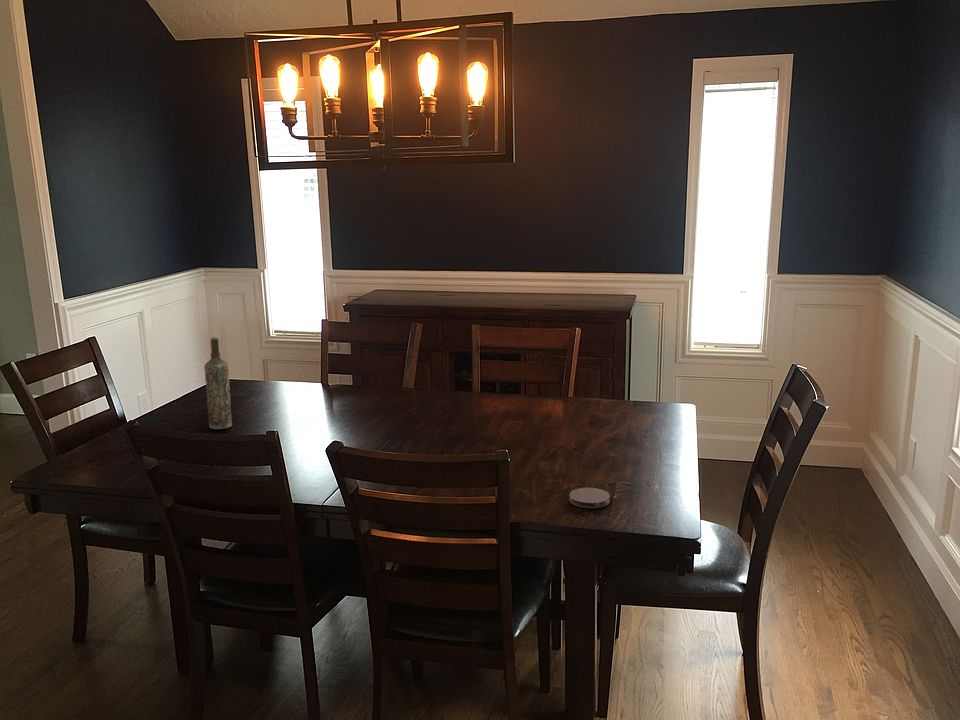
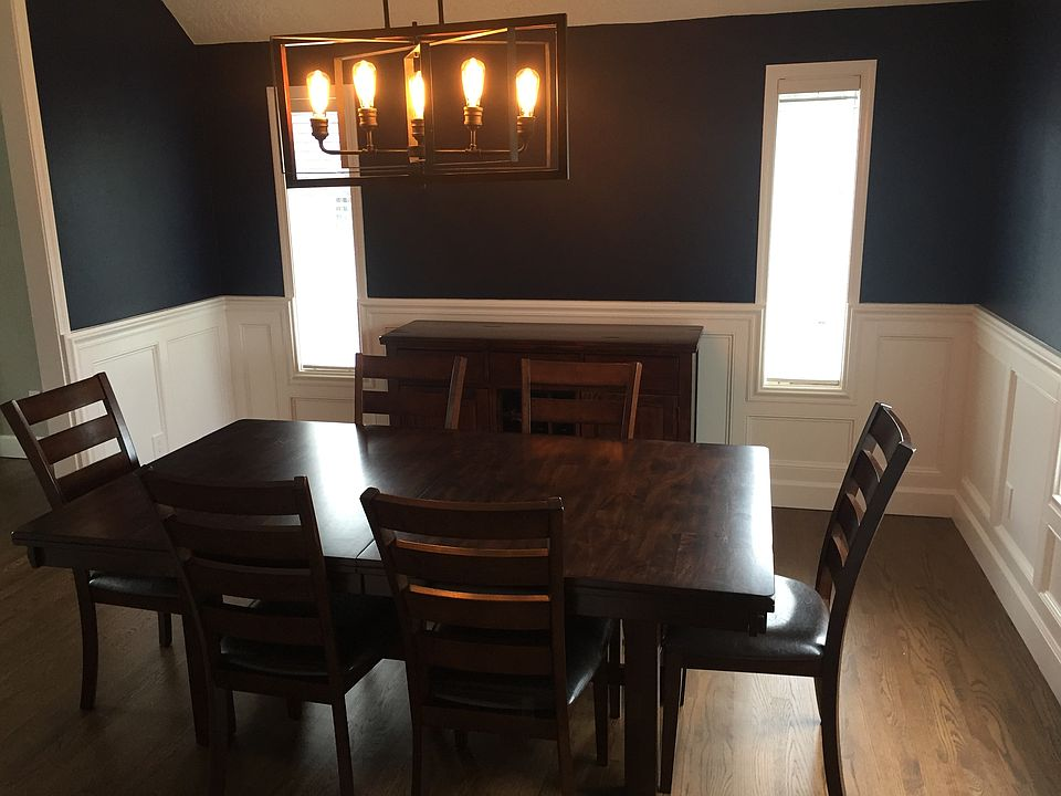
- bottle [203,336,233,430]
- coaster [568,487,611,509]
